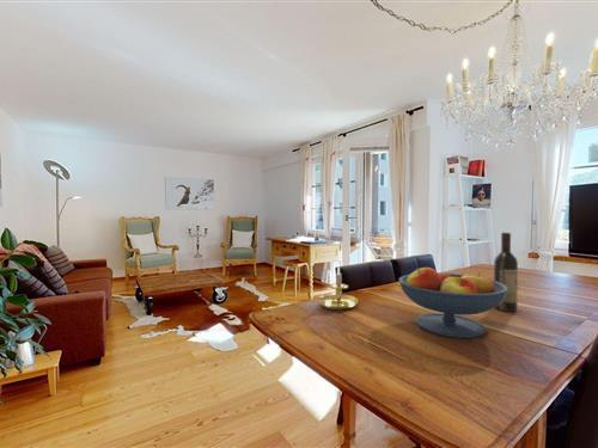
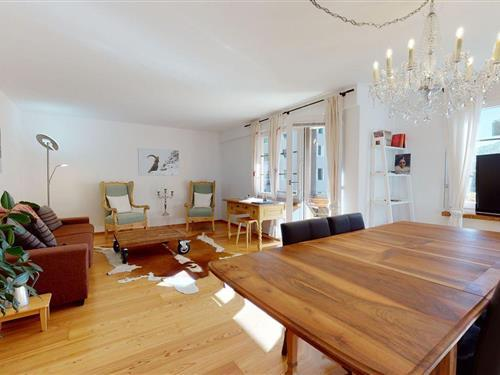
- wine bottle [493,231,519,313]
- fruit bowl [398,266,507,339]
- candle holder [318,263,359,311]
